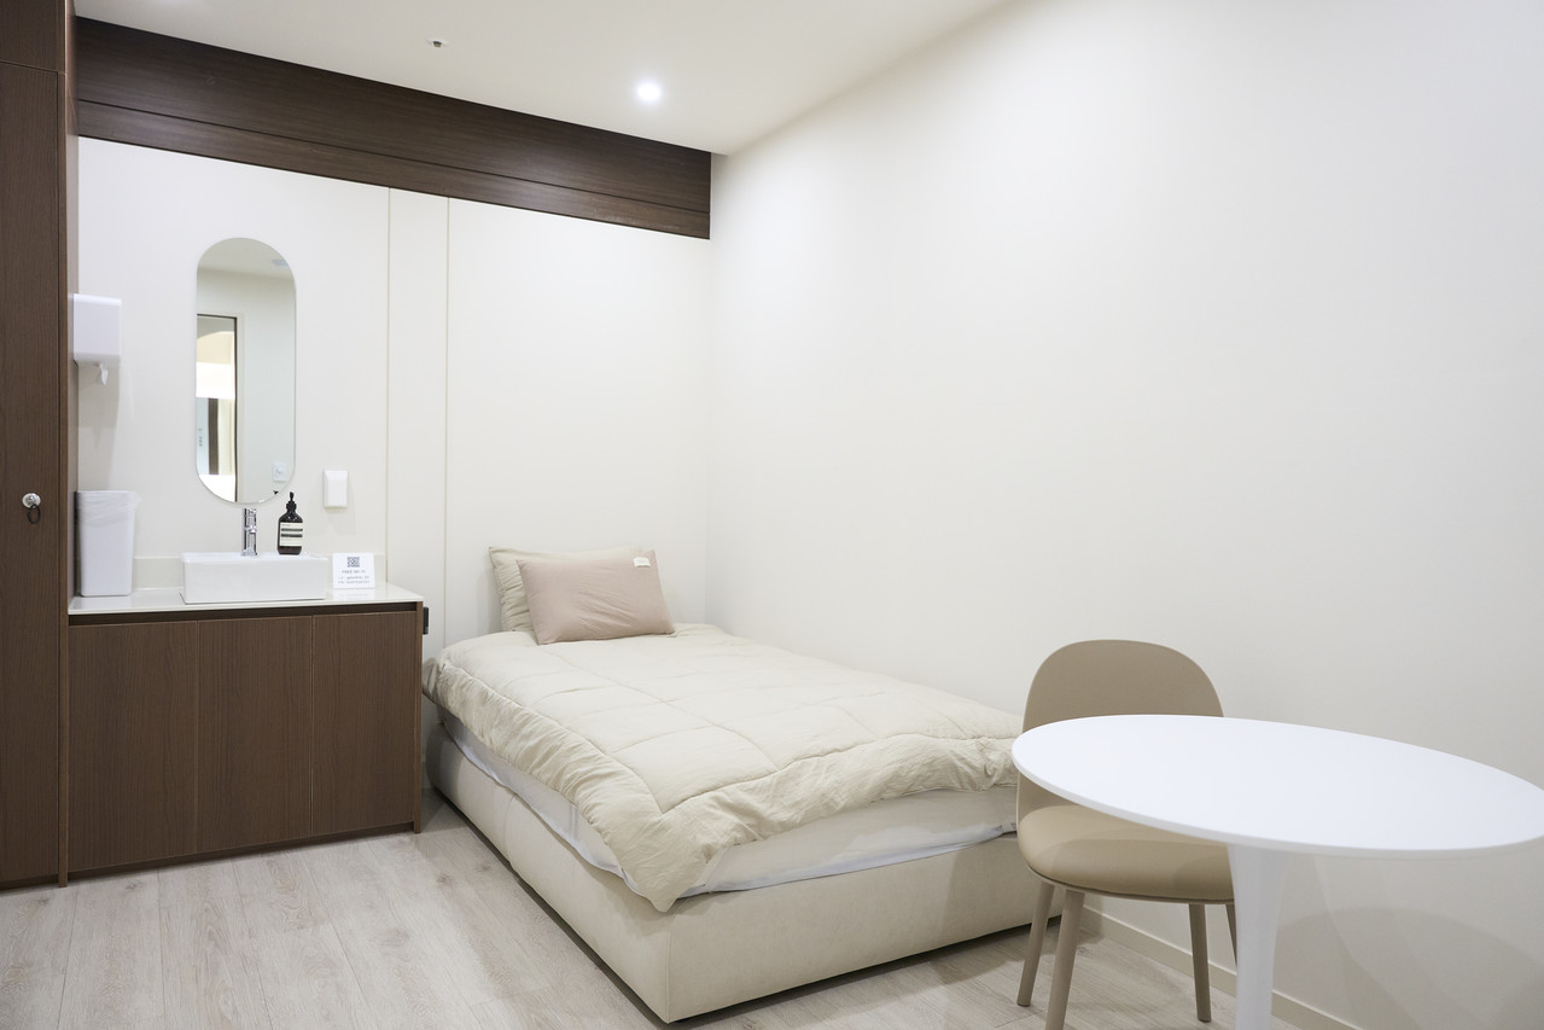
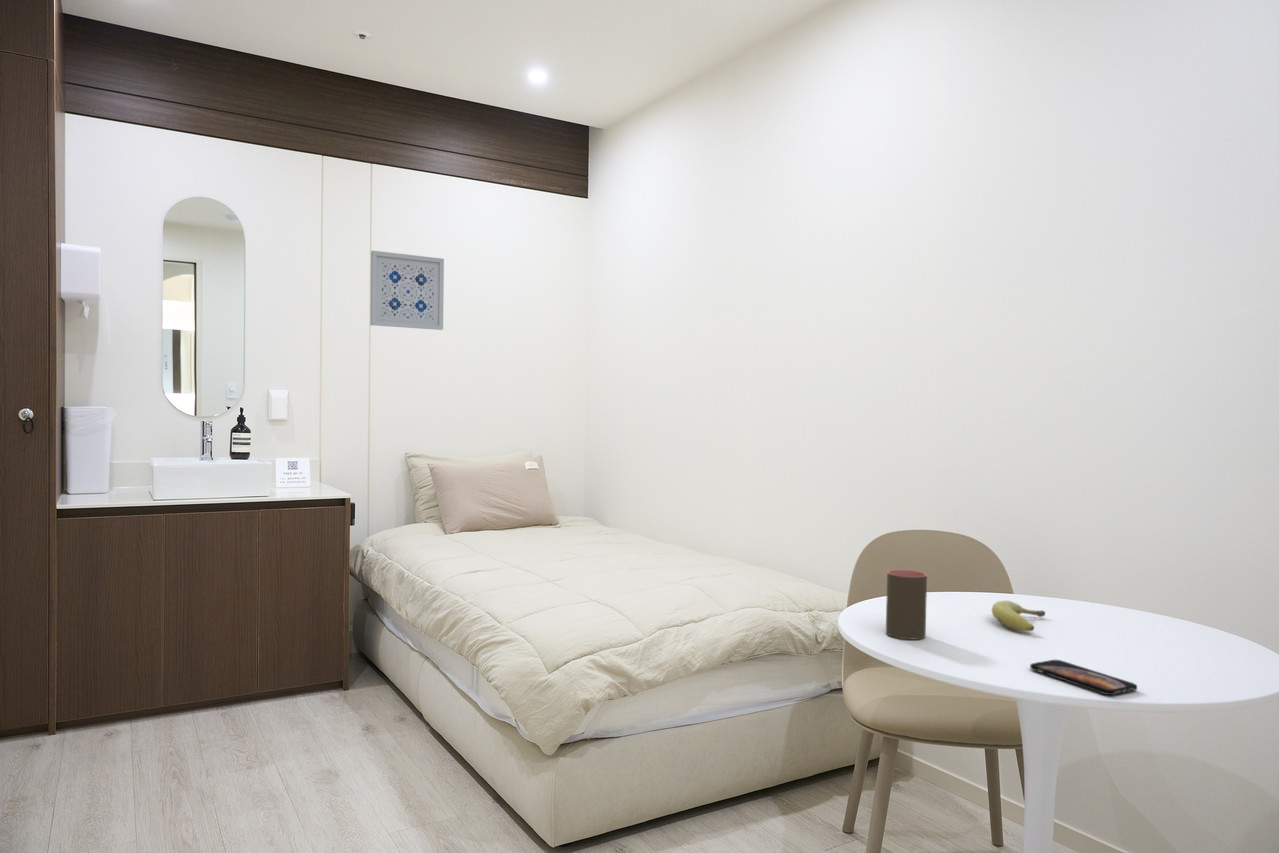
+ wall art [369,250,445,331]
+ cup [885,569,928,640]
+ fruit [991,600,1046,632]
+ smartphone [1029,659,1138,696]
